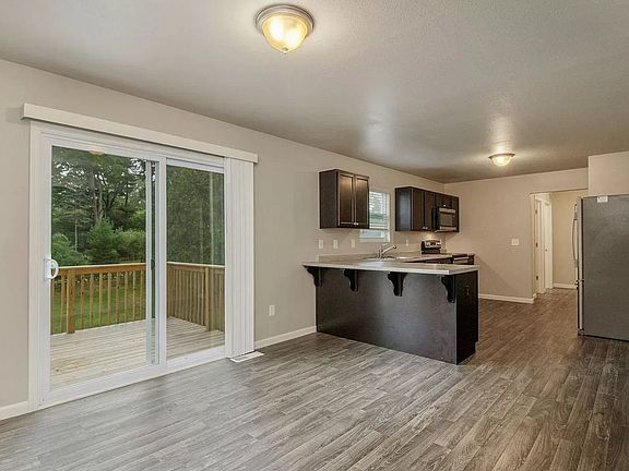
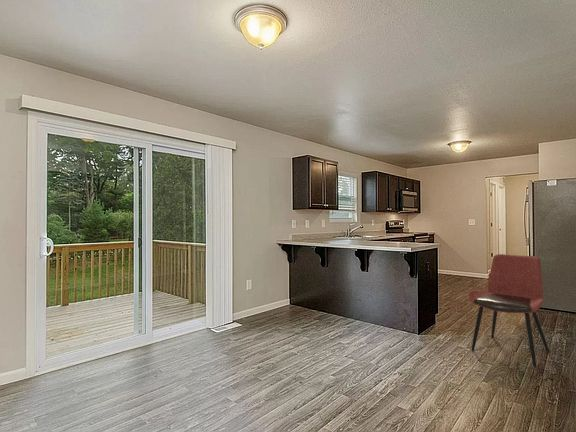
+ dining chair [468,253,549,367]
